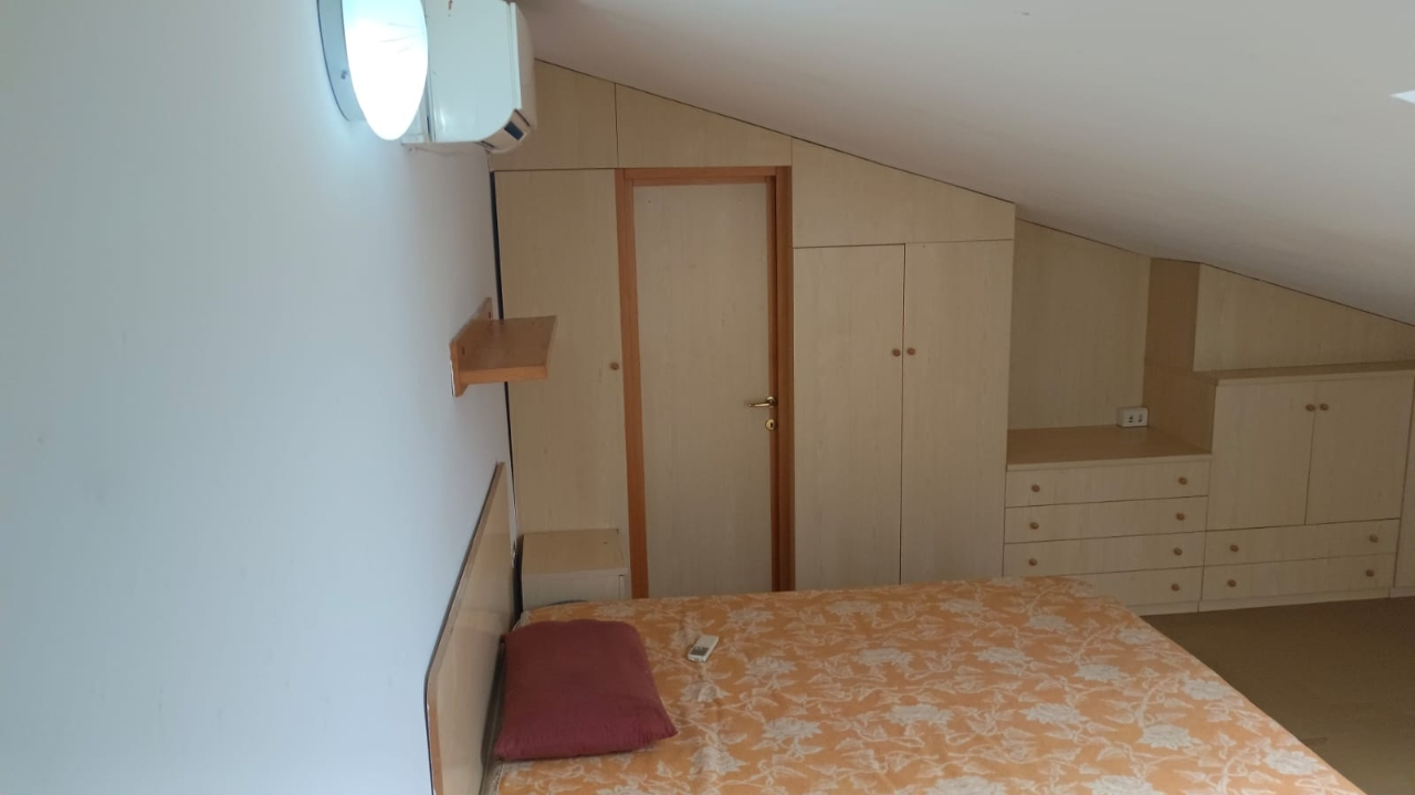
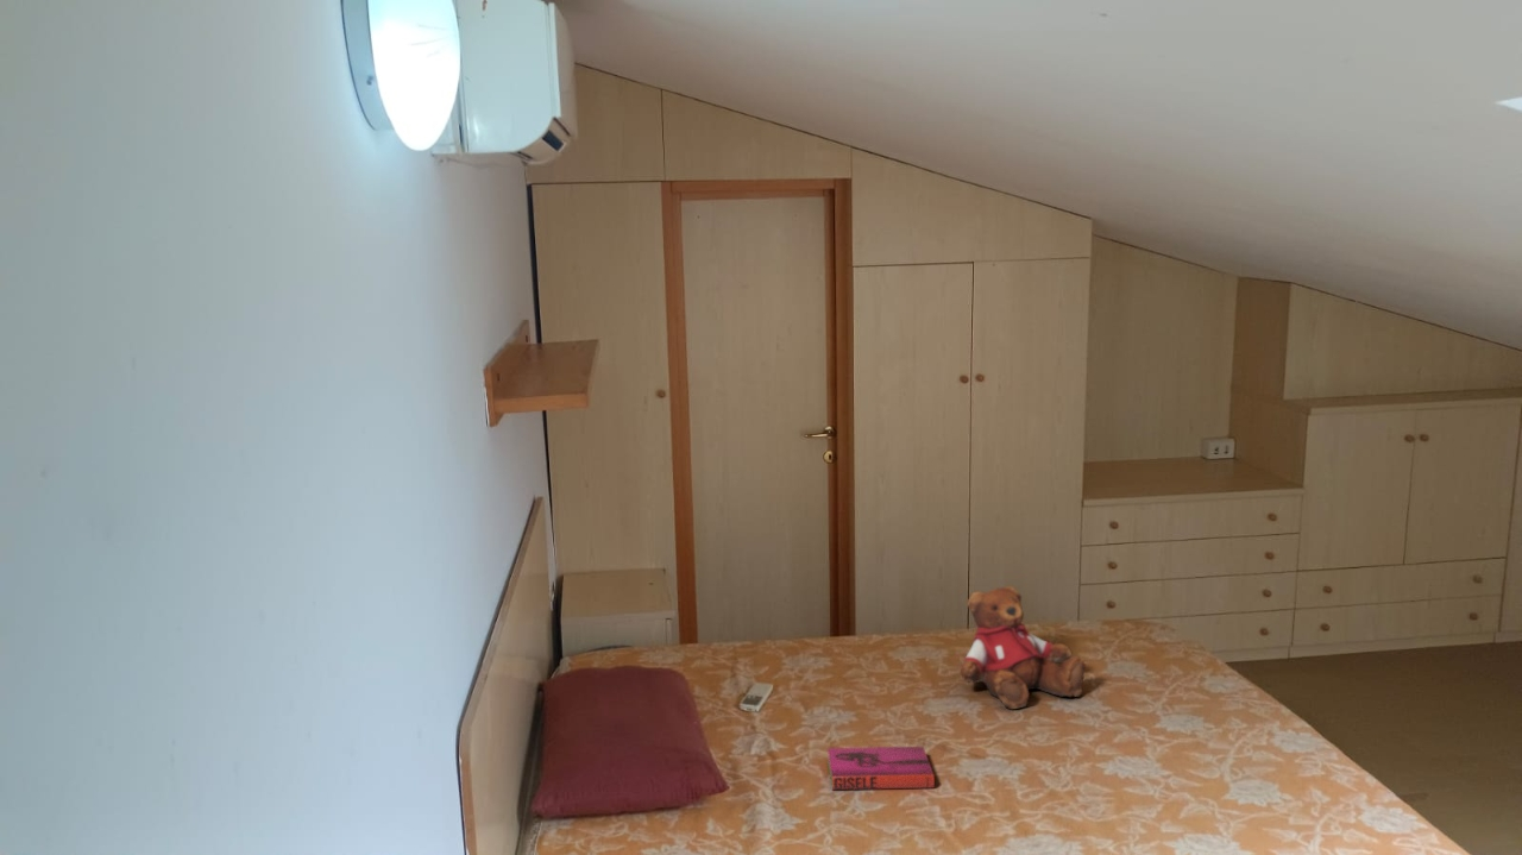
+ teddy bear [960,585,1087,710]
+ hardback book [826,746,936,791]
